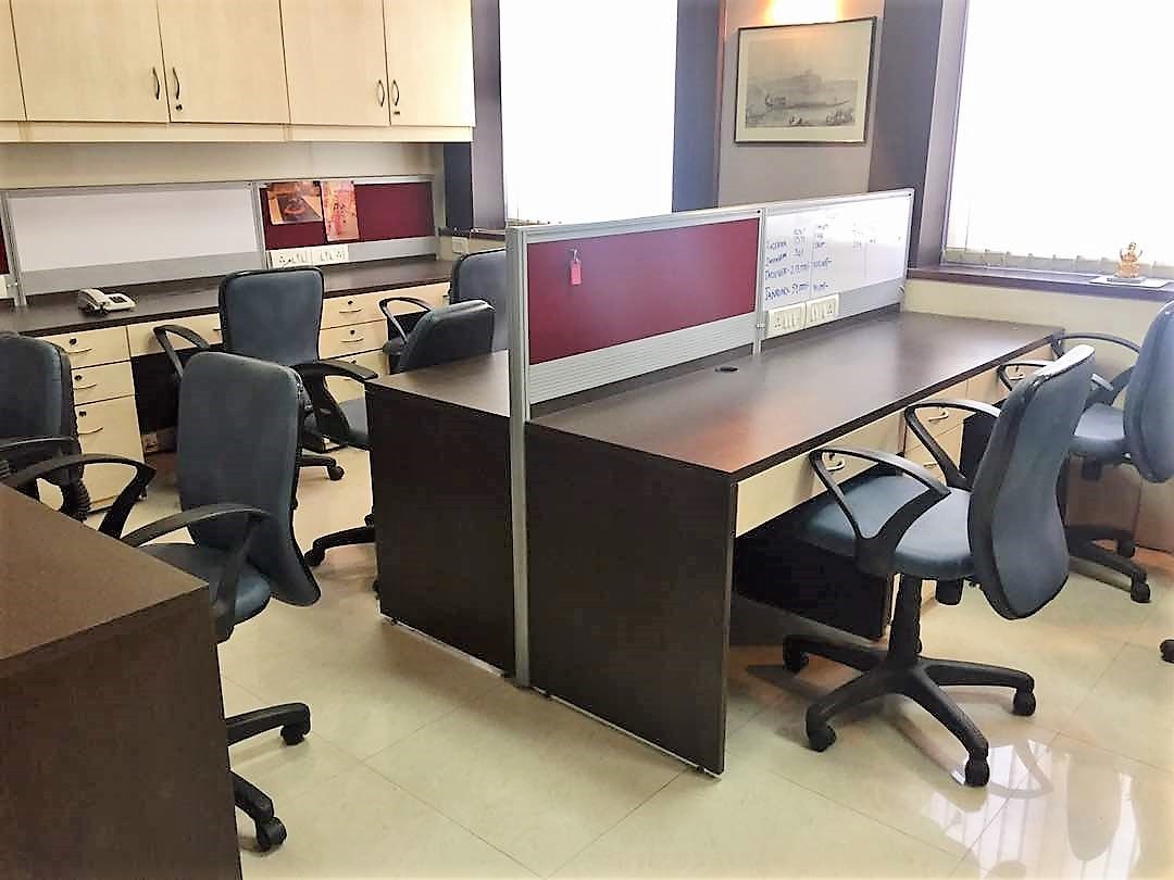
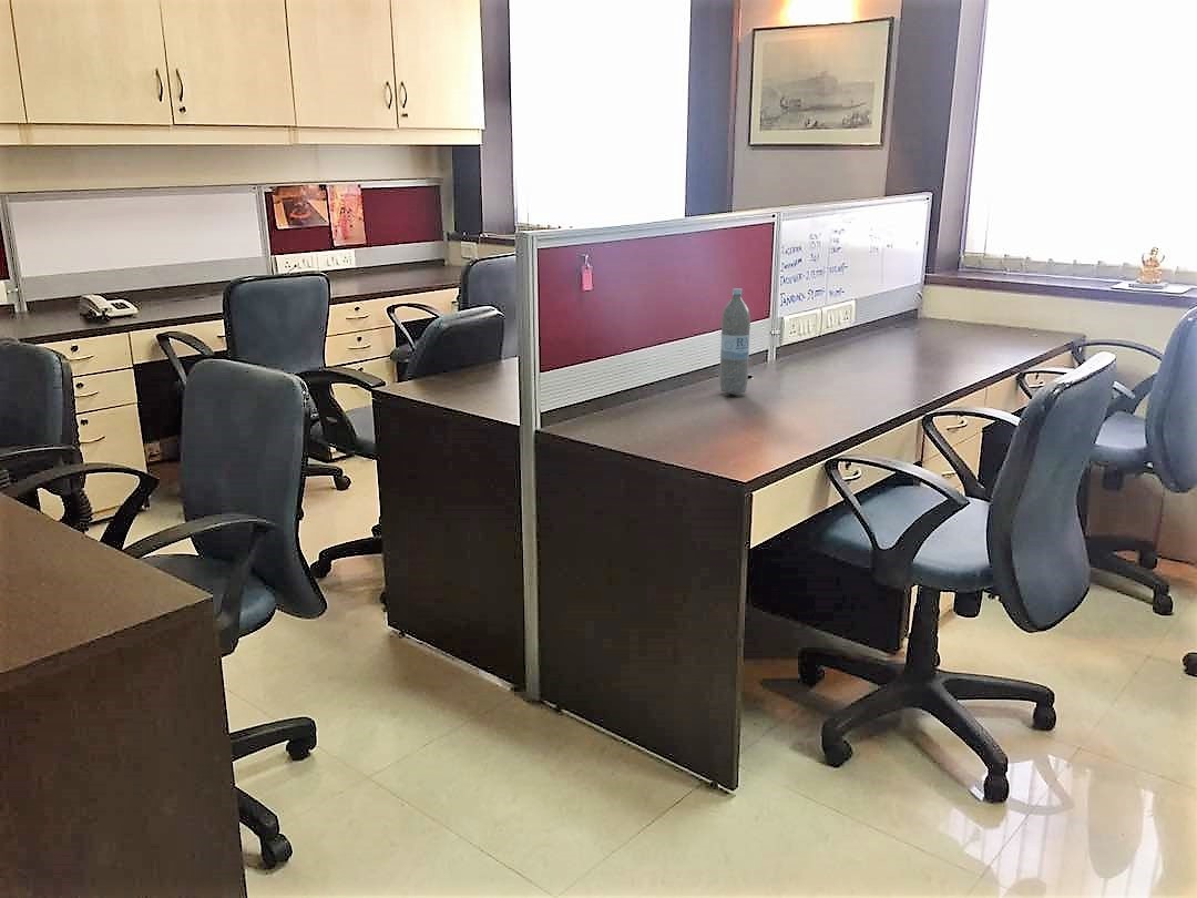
+ water bottle [719,287,751,396]
